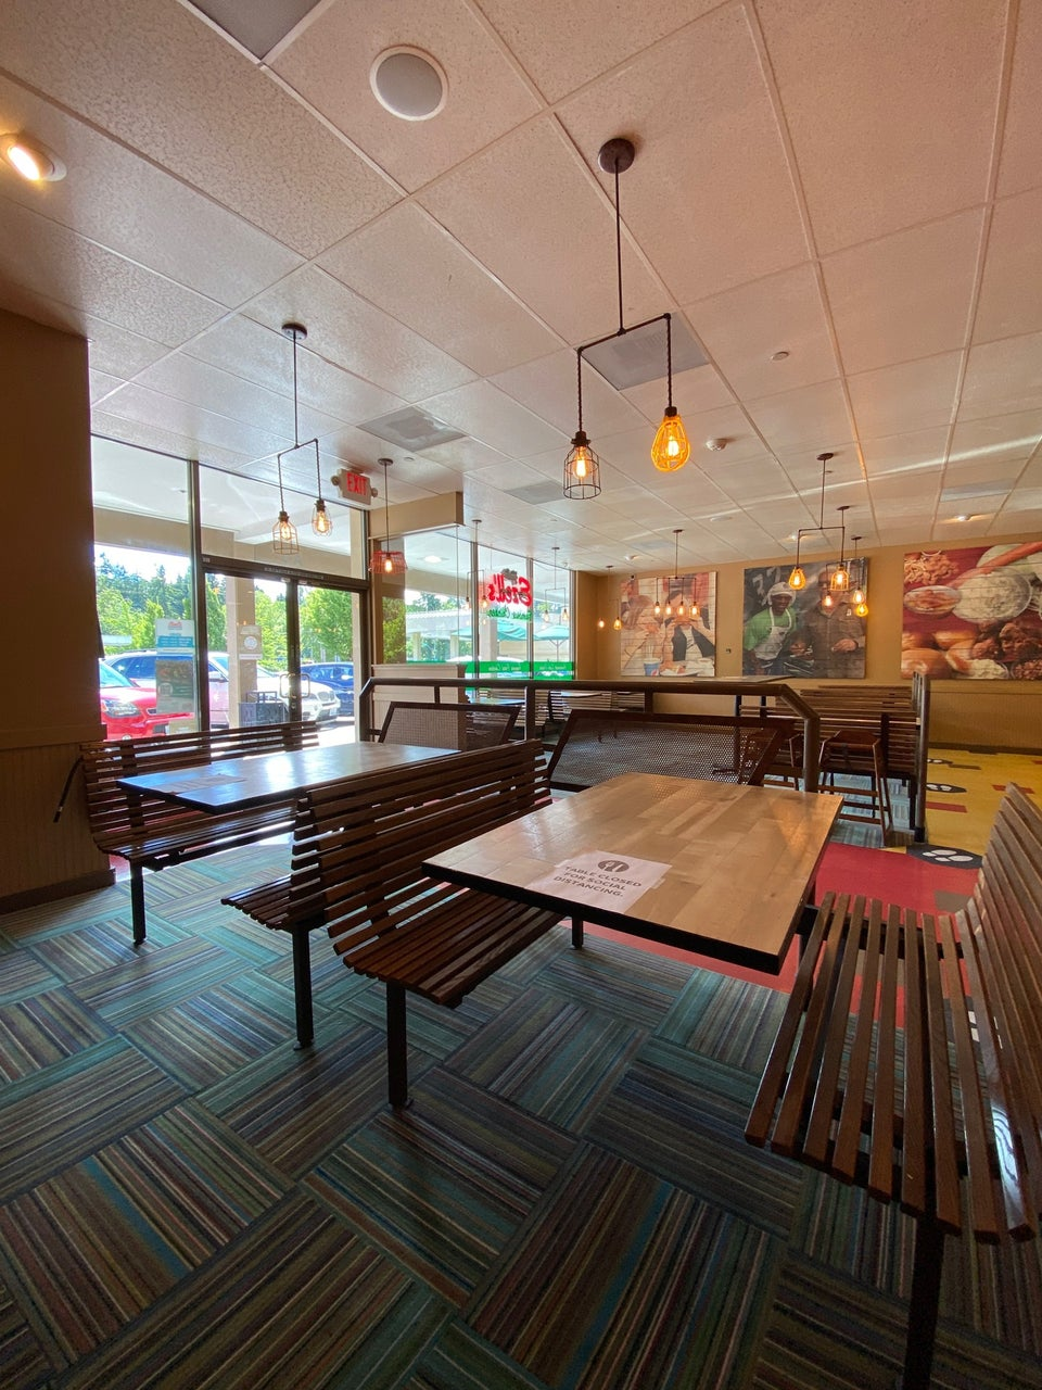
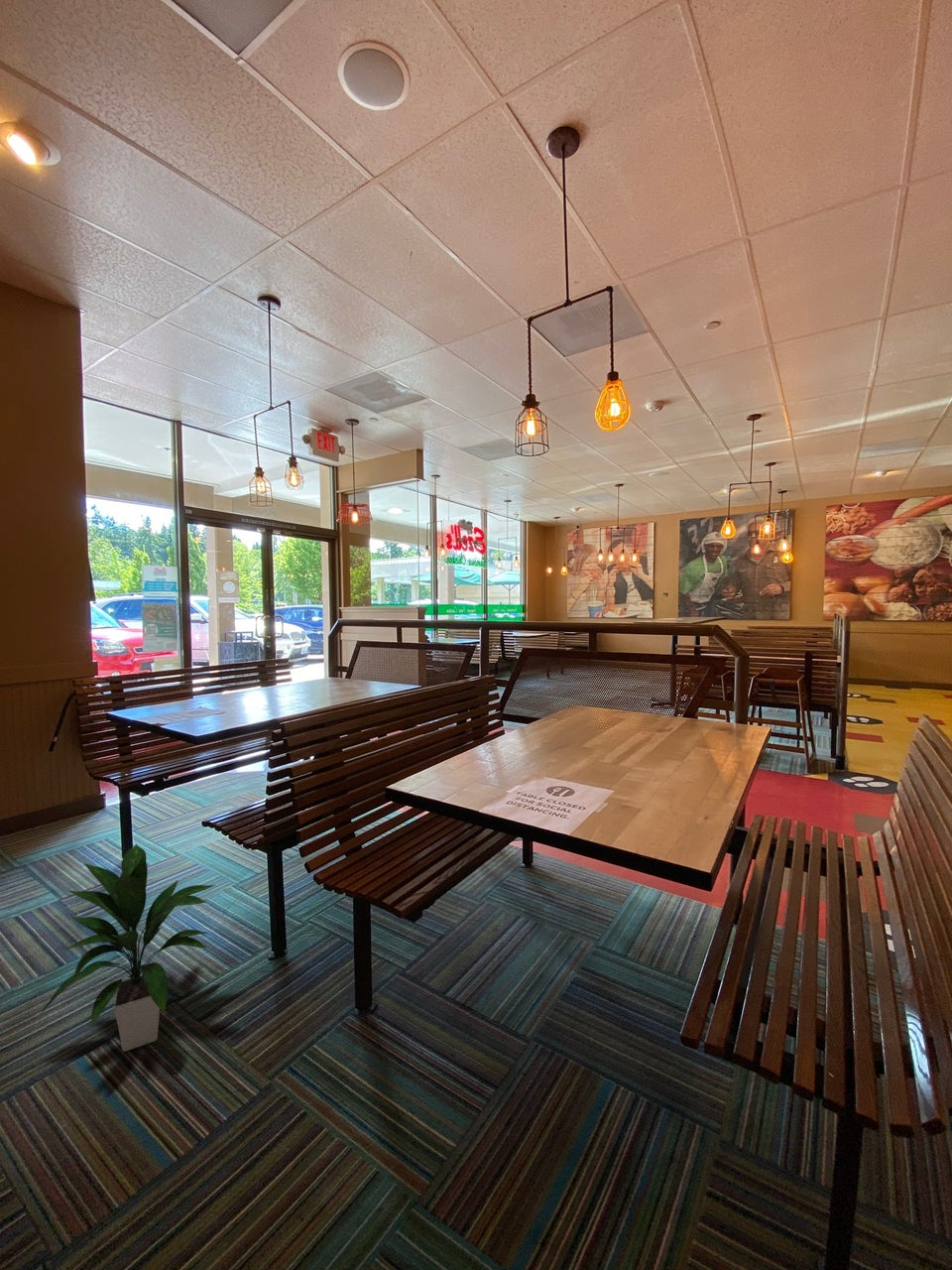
+ indoor plant [39,843,216,1053]
